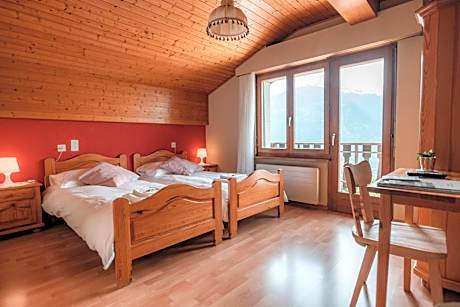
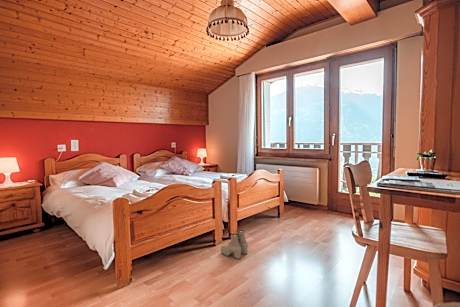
+ boots [220,229,249,260]
